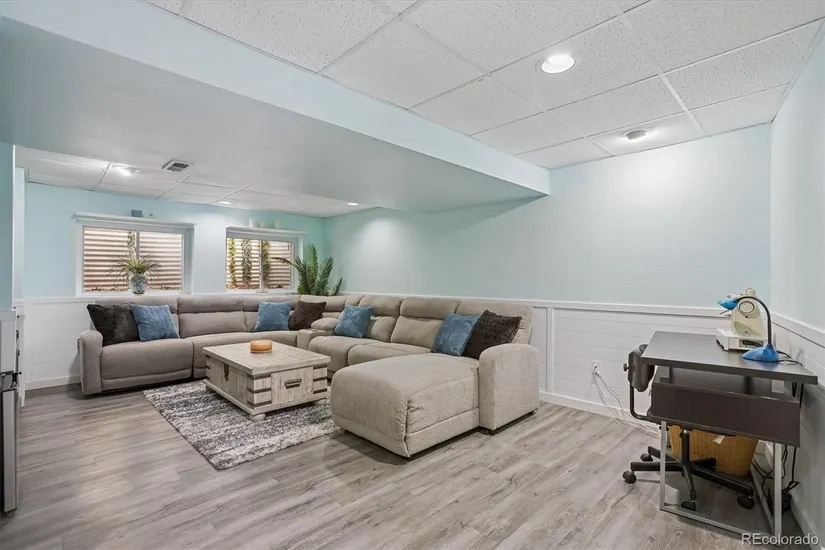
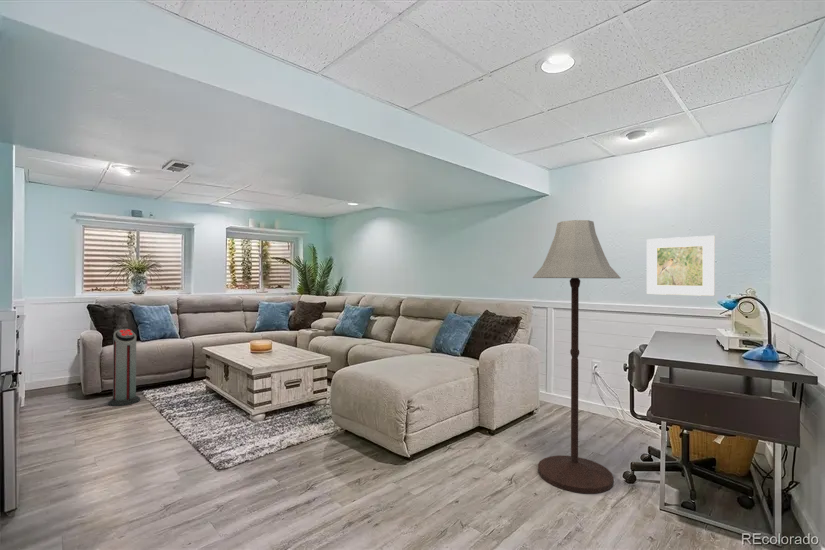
+ floor lamp [532,219,622,495]
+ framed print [646,235,716,297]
+ air purifier [107,328,141,407]
